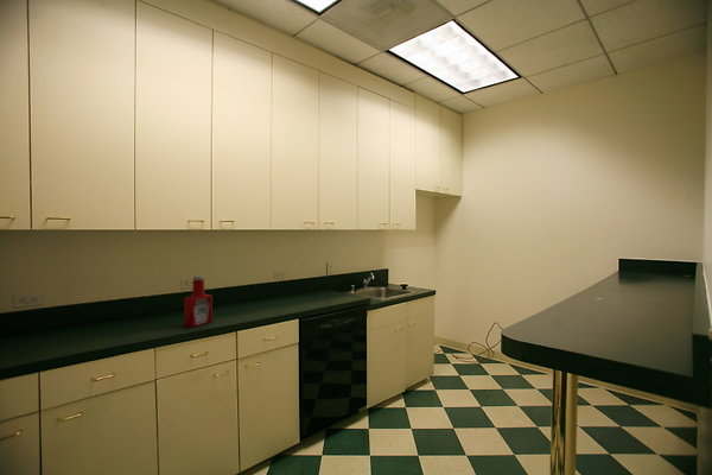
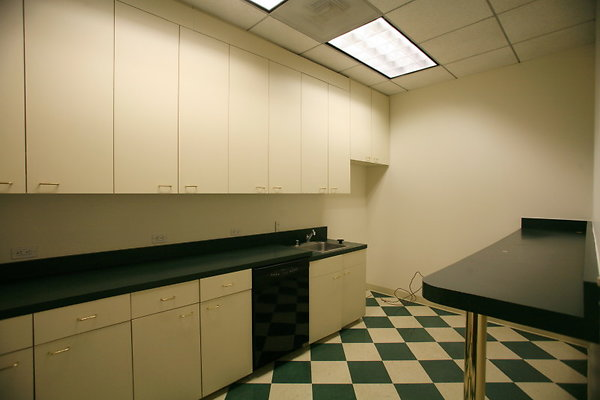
- soap bottle [183,274,214,328]
